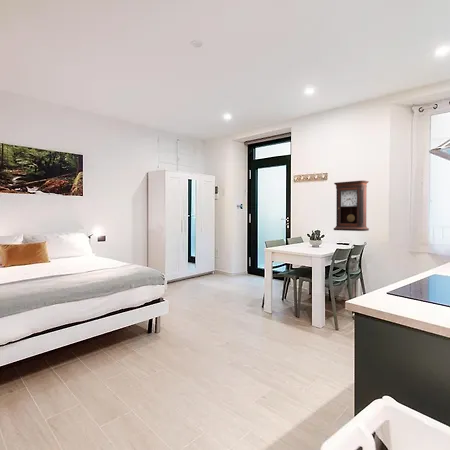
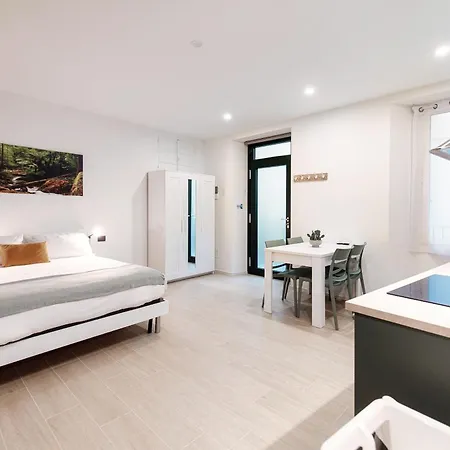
- pendulum clock [332,179,370,232]
